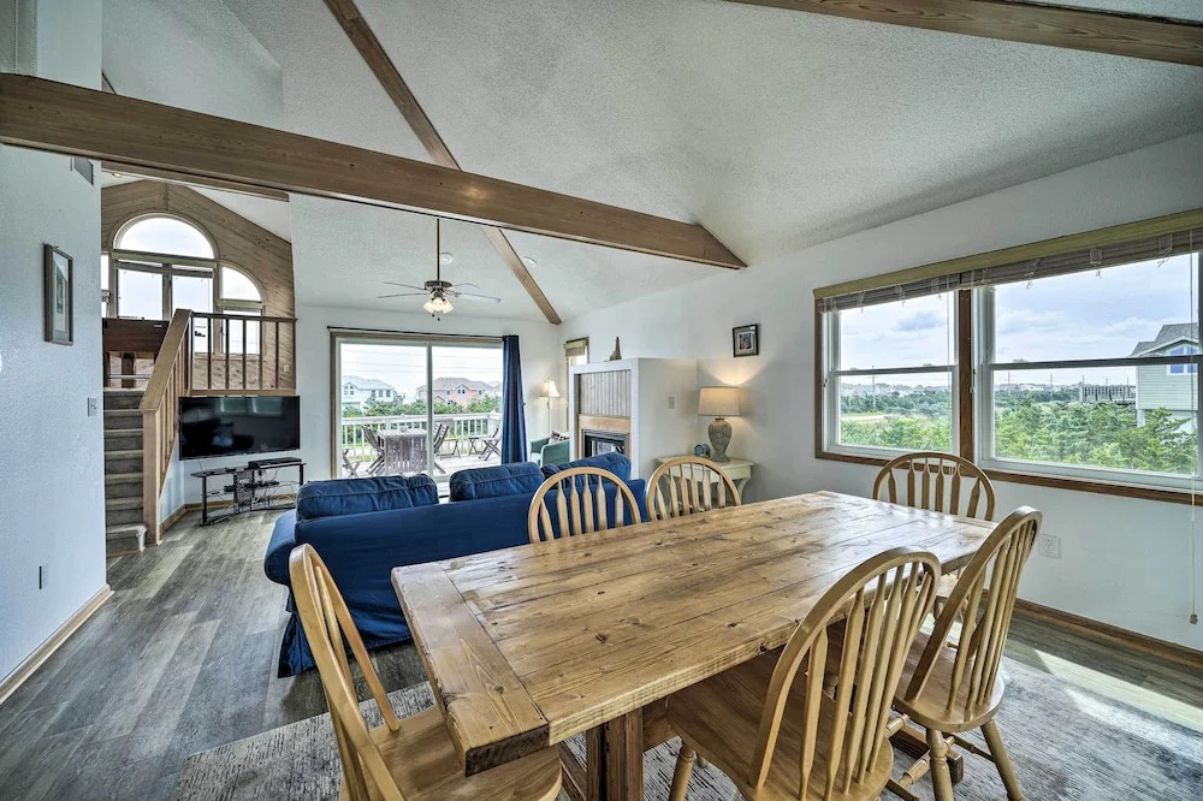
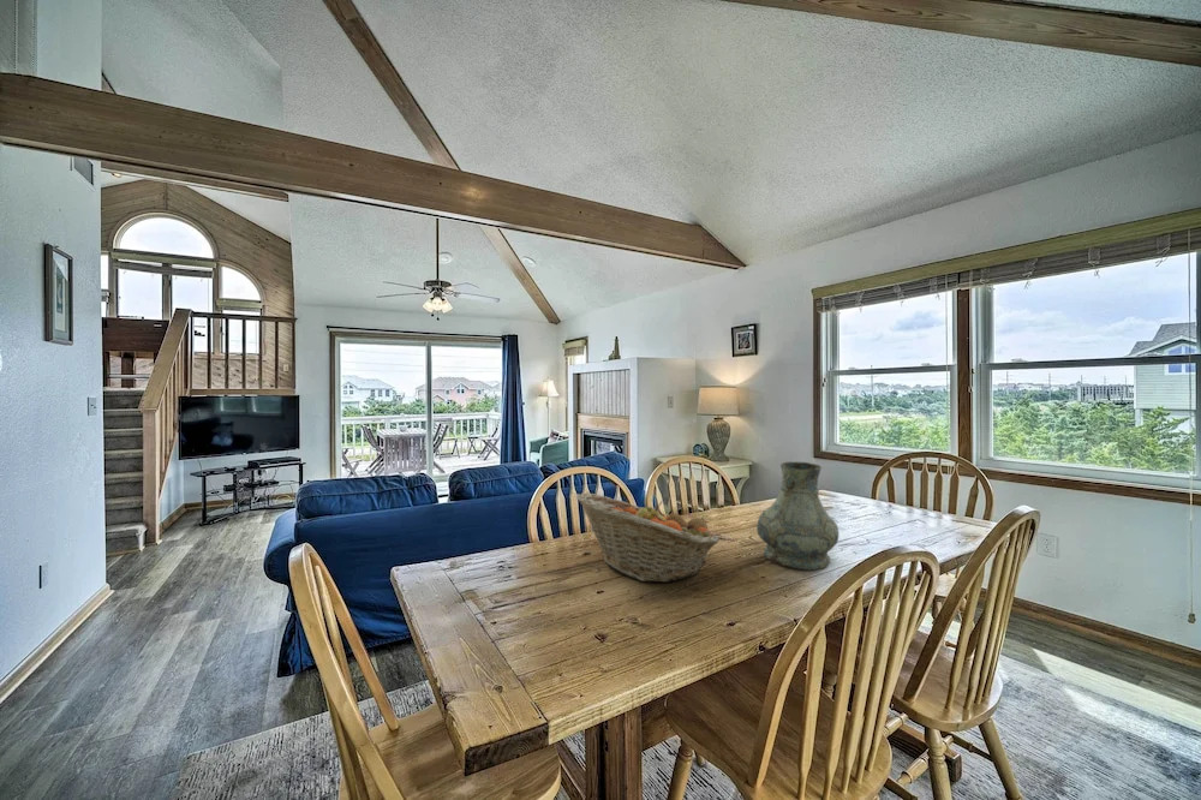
+ fruit basket [575,491,719,584]
+ vase [755,461,839,571]
